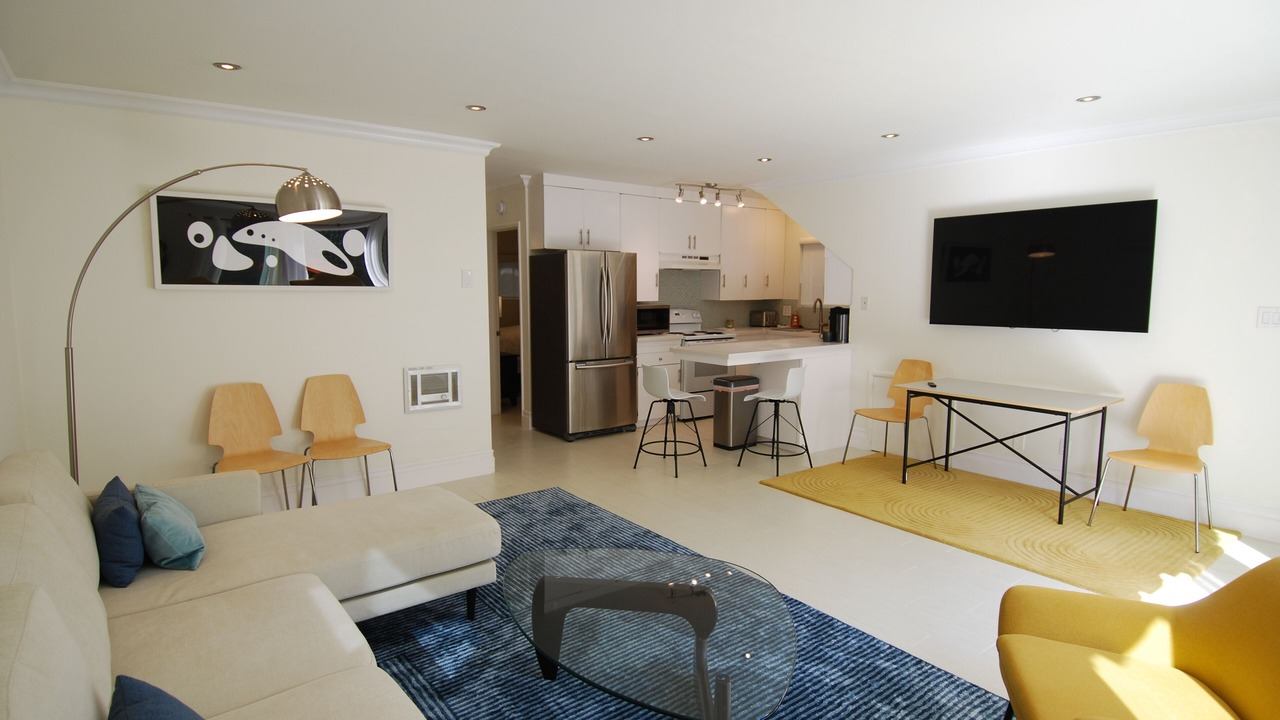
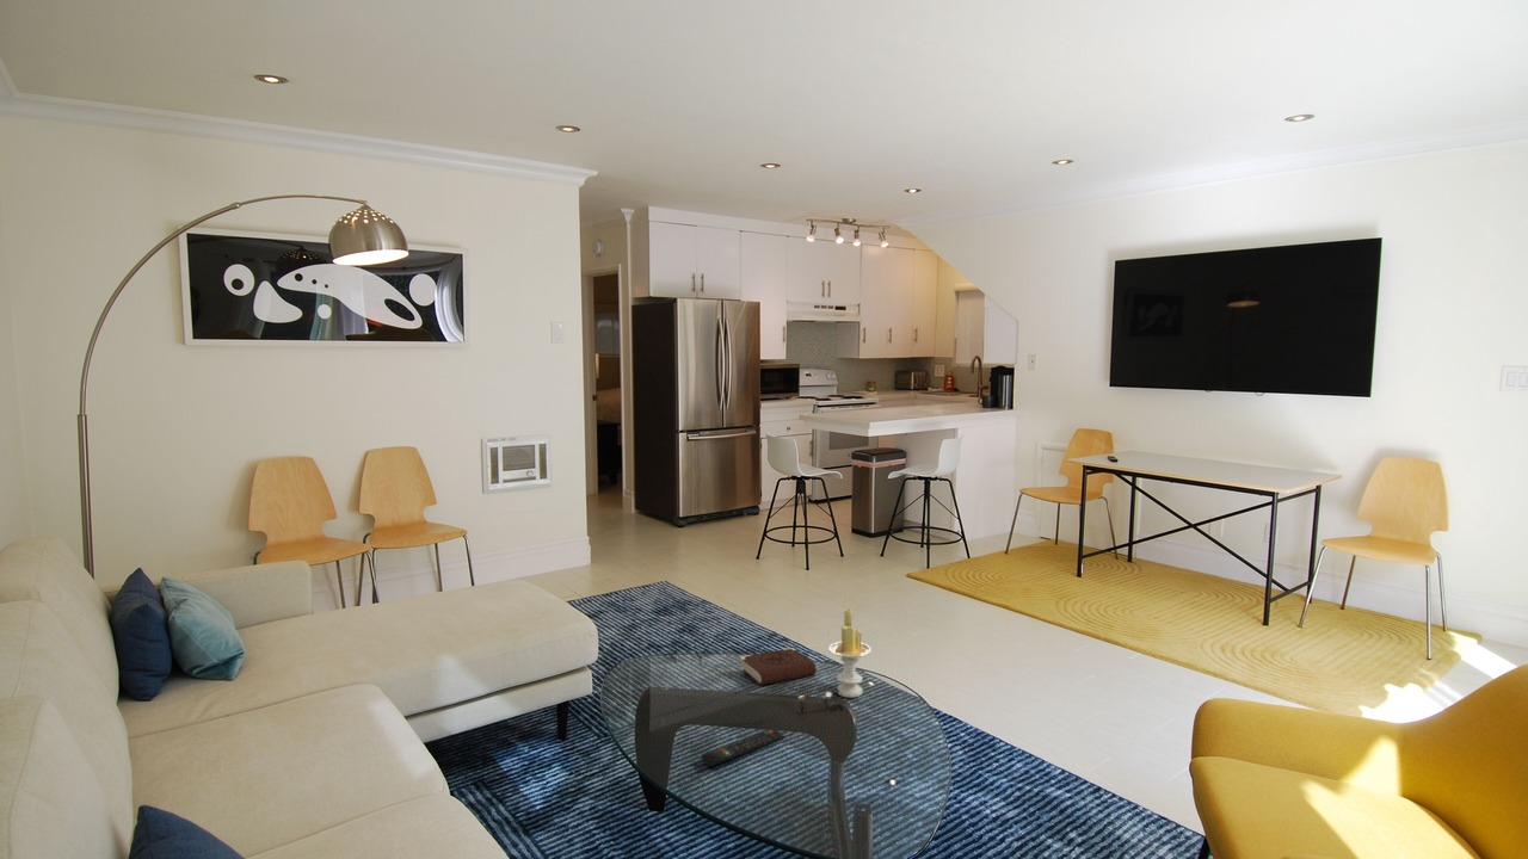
+ remote control [700,728,784,767]
+ candle [827,607,873,699]
+ book [739,647,818,686]
